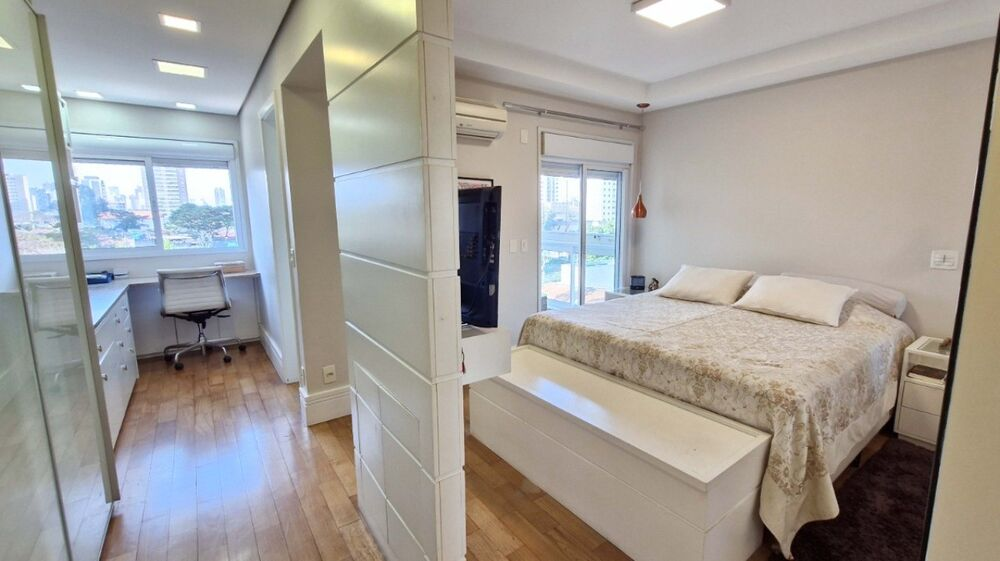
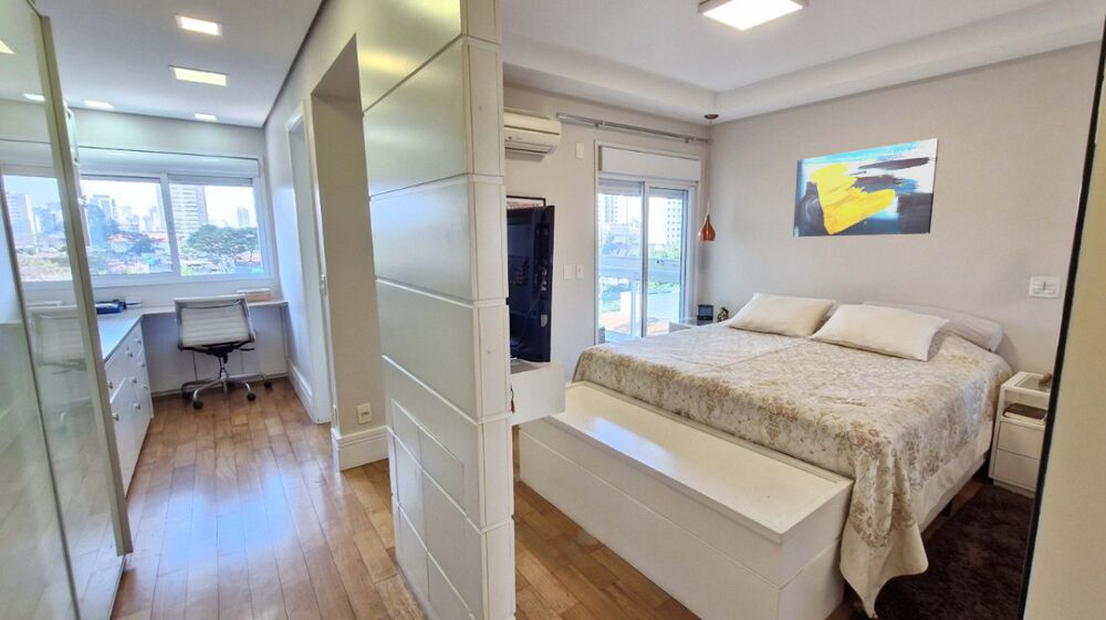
+ wall art [792,137,940,238]
